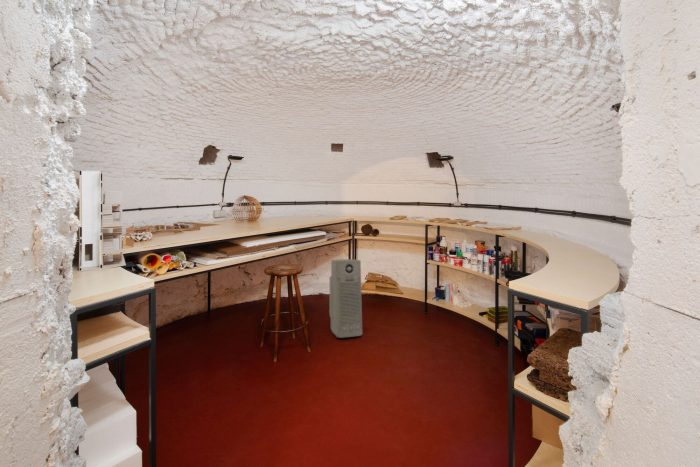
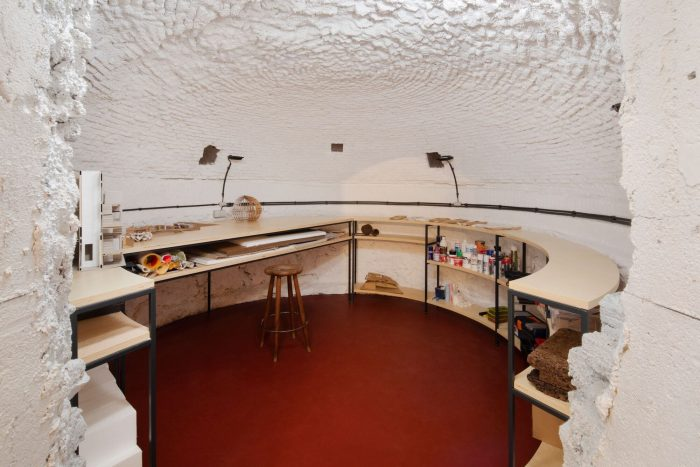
- air purifier [329,258,363,339]
